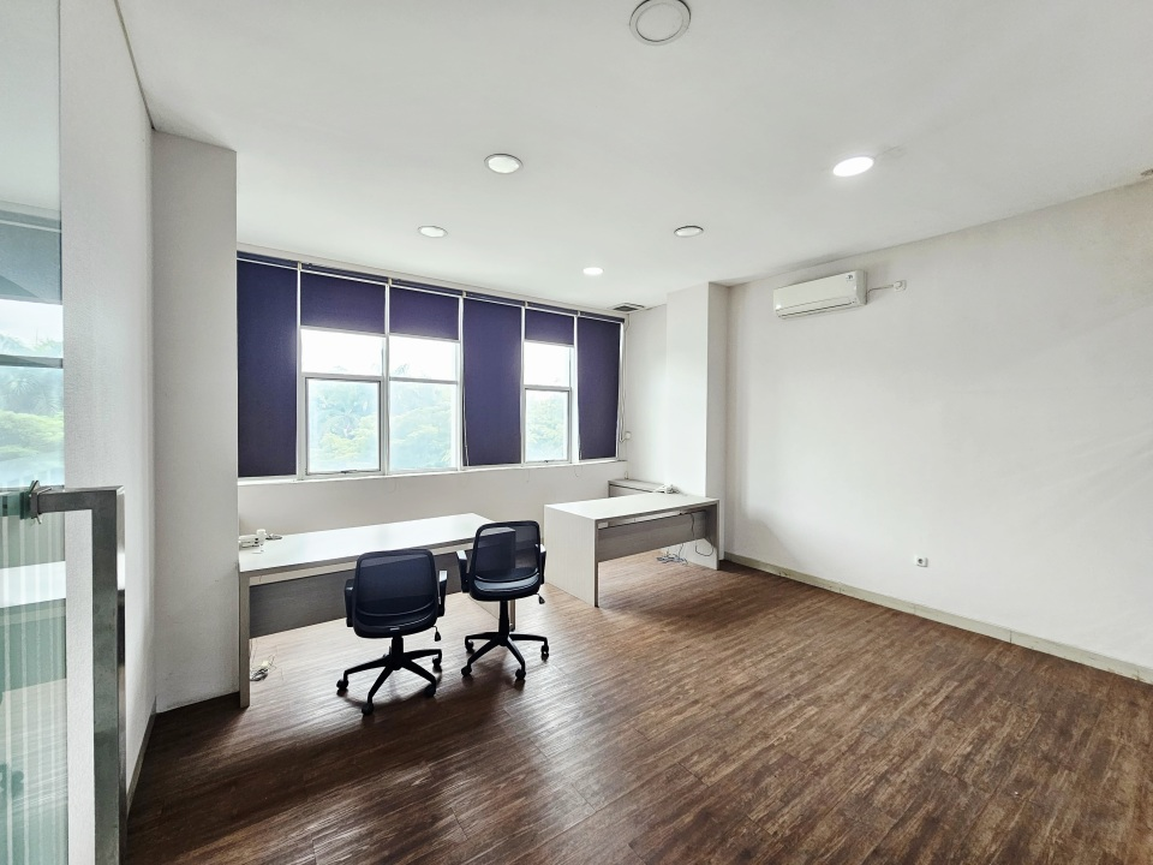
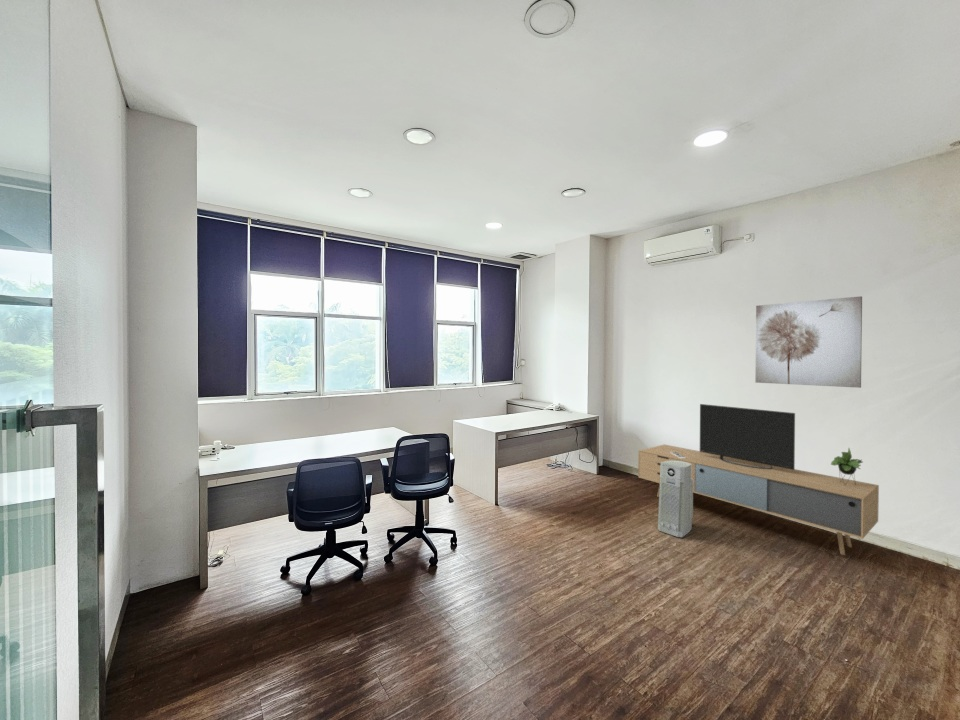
+ media console [637,403,880,556]
+ wall art [754,295,863,389]
+ air purifier [657,461,694,538]
